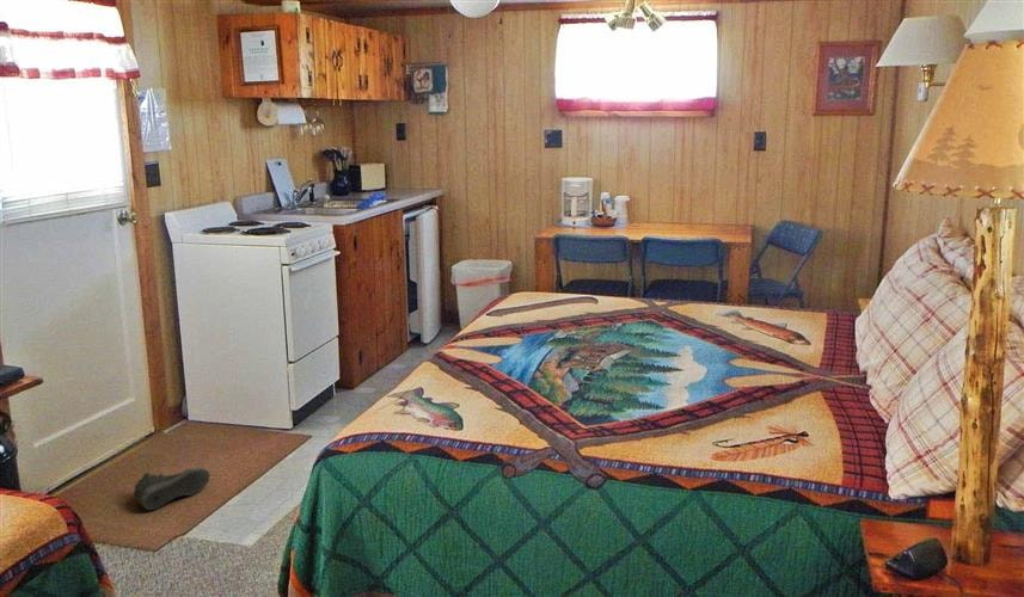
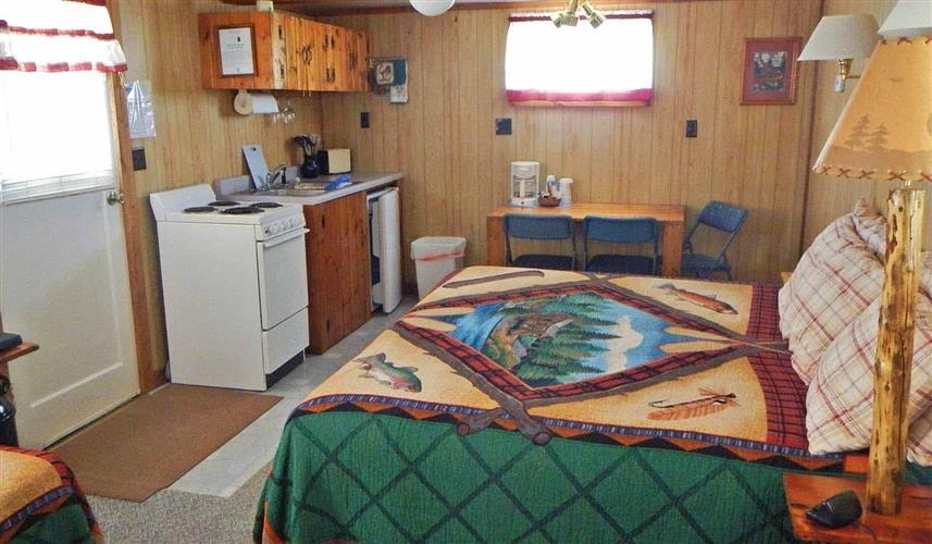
- sneaker [133,467,211,511]
